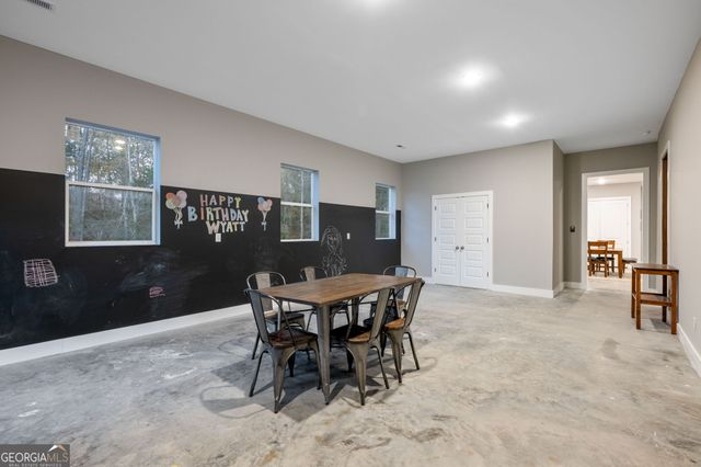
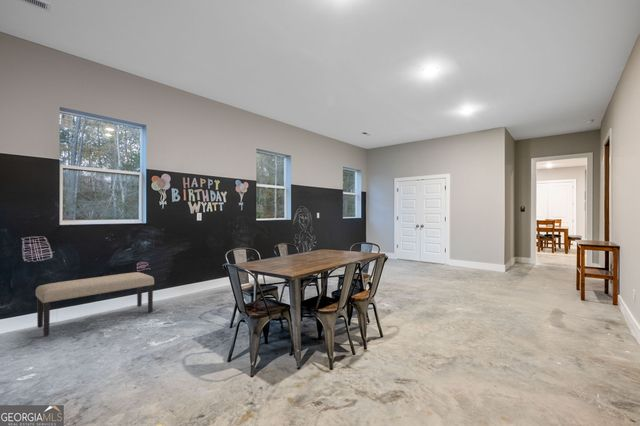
+ bench [35,271,155,337]
